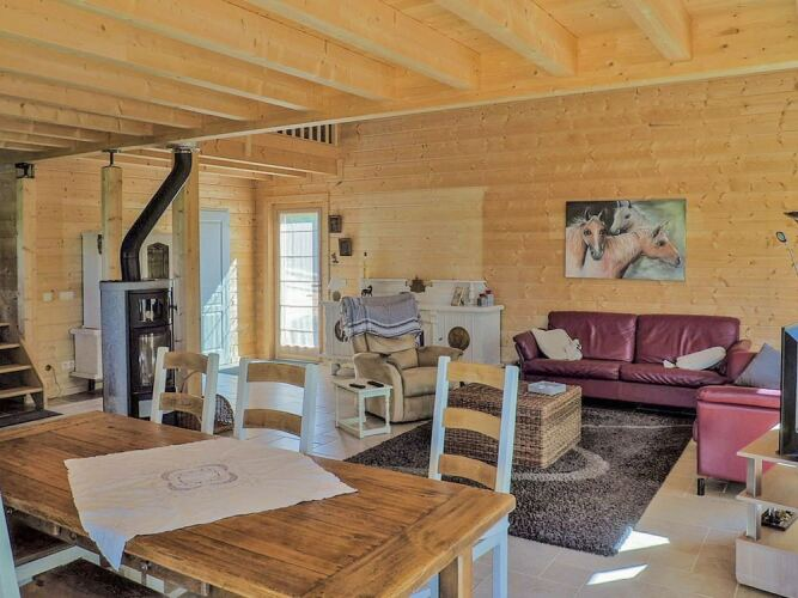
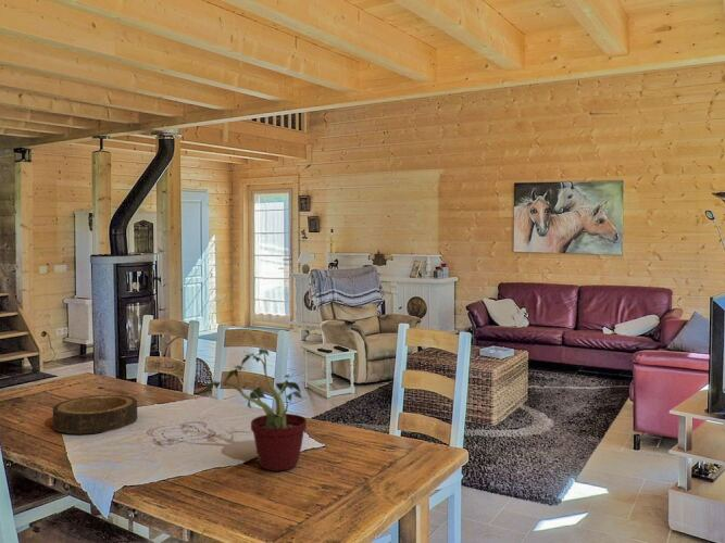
+ wooden bowl [52,394,138,435]
+ potted plant [202,348,308,472]
